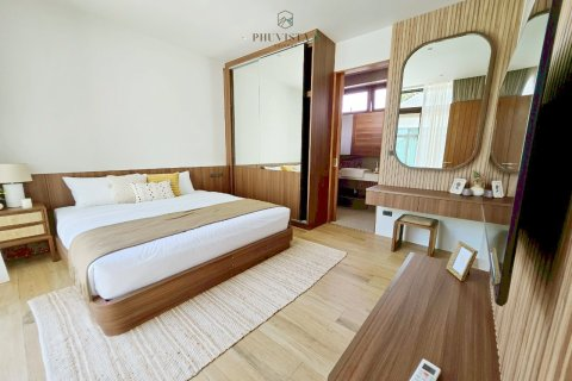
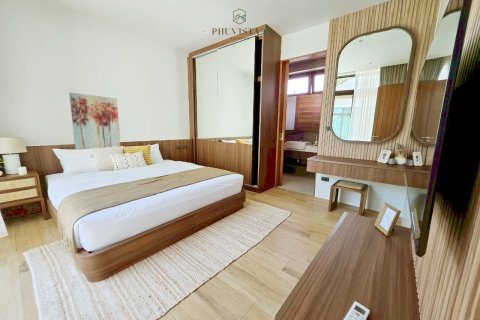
+ wall art [68,92,121,150]
